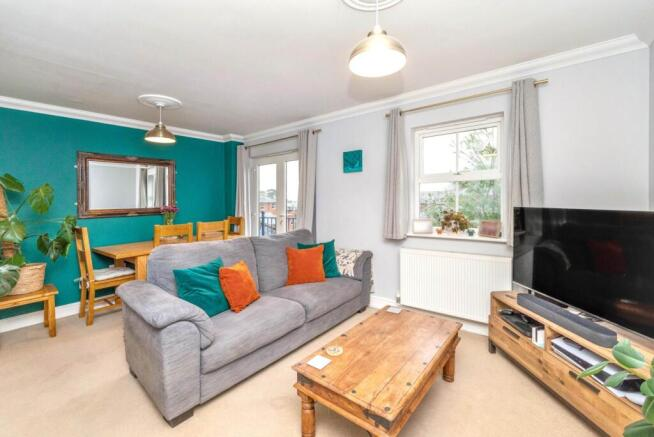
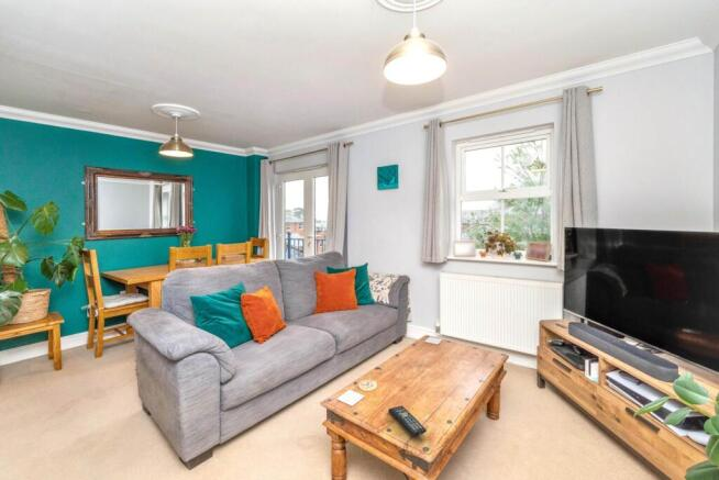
+ remote control [388,404,428,437]
